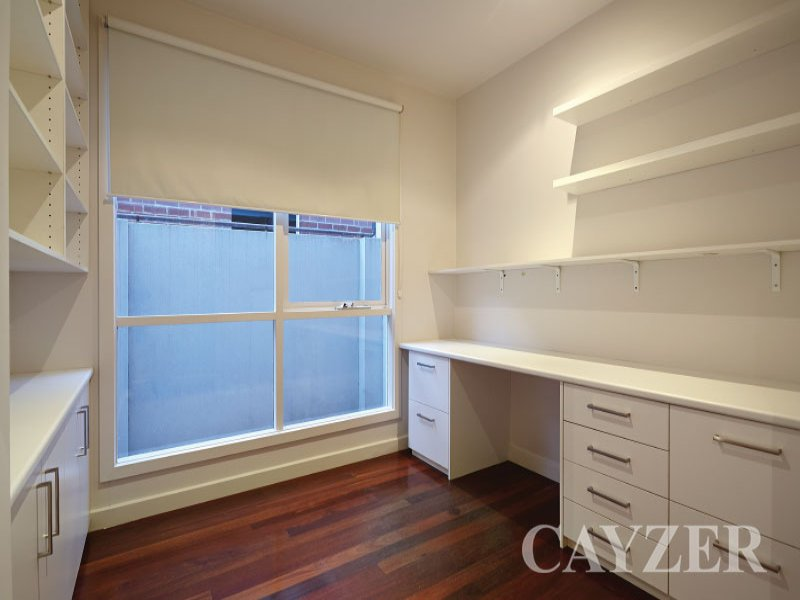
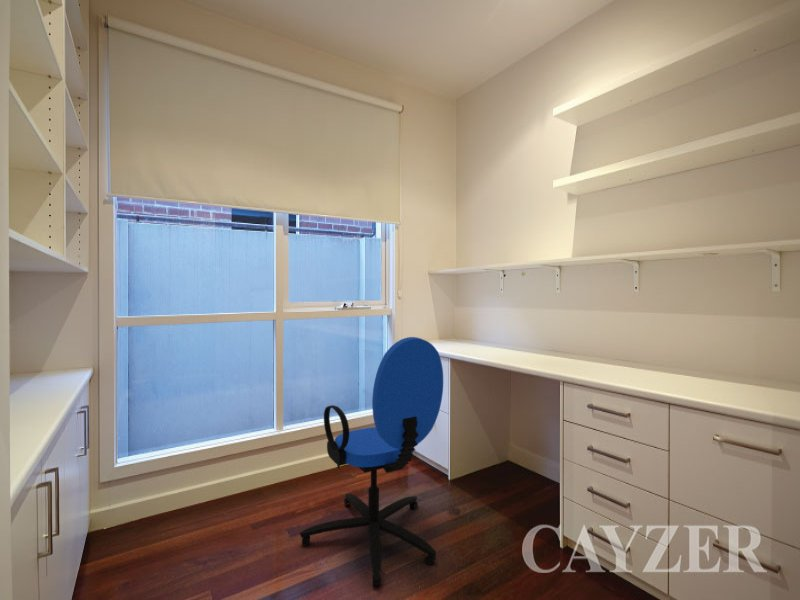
+ office chair [299,336,444,587]
